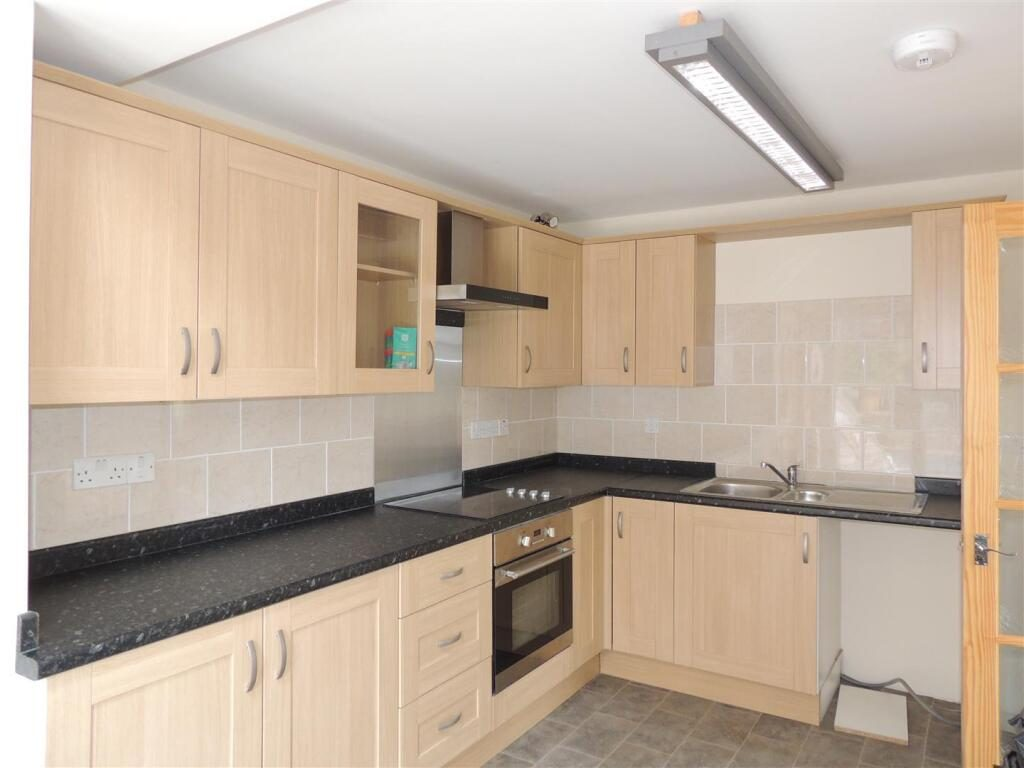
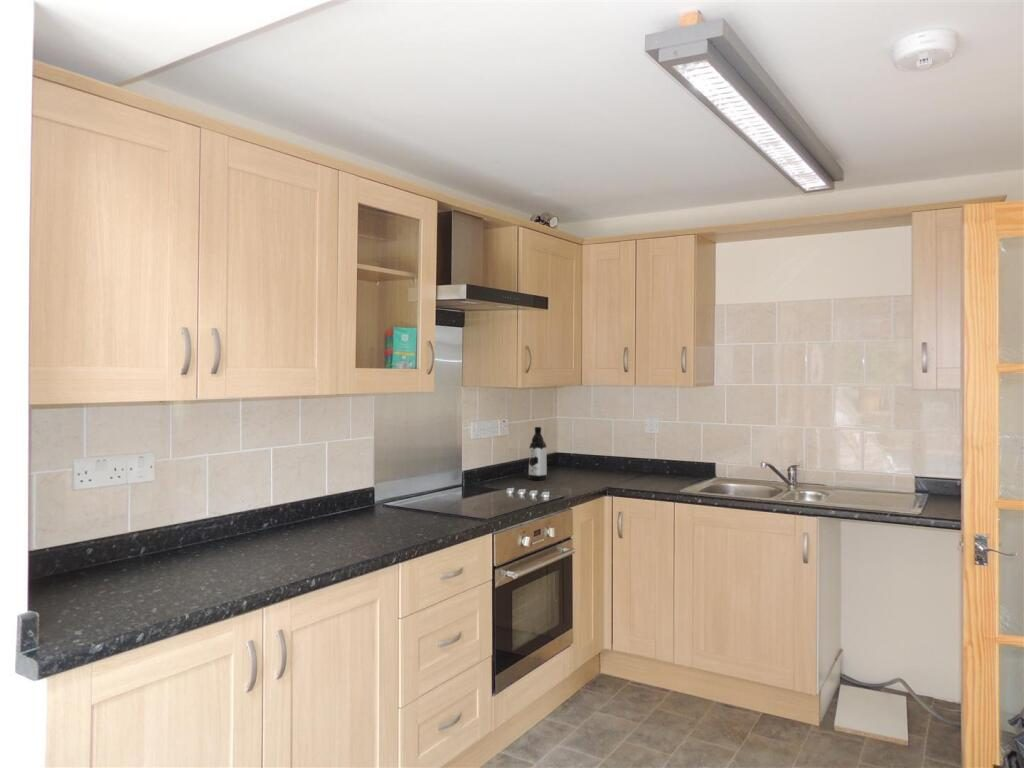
+ water bottle [528,426,548,481]
